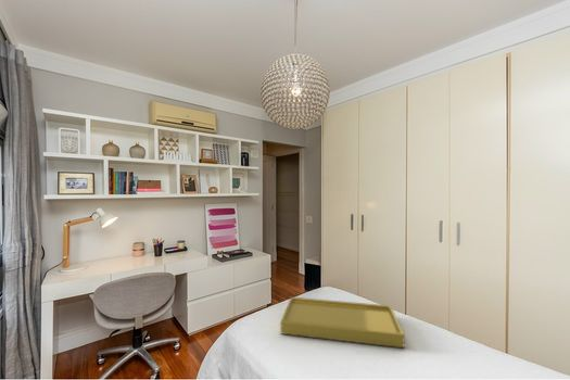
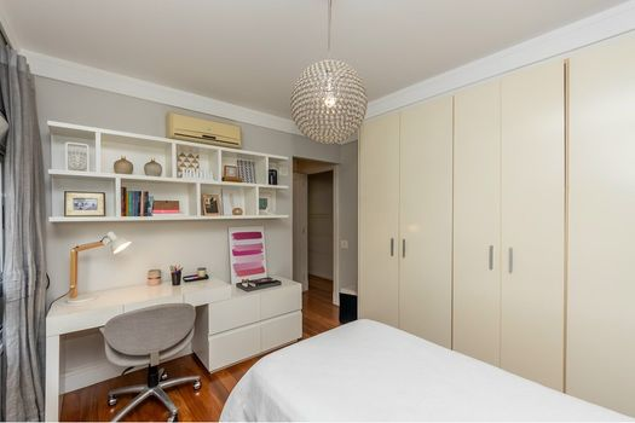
- tray [280,296,405,350]
